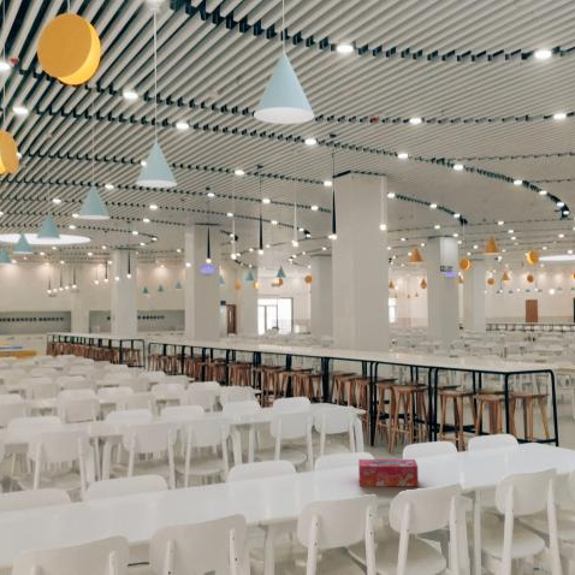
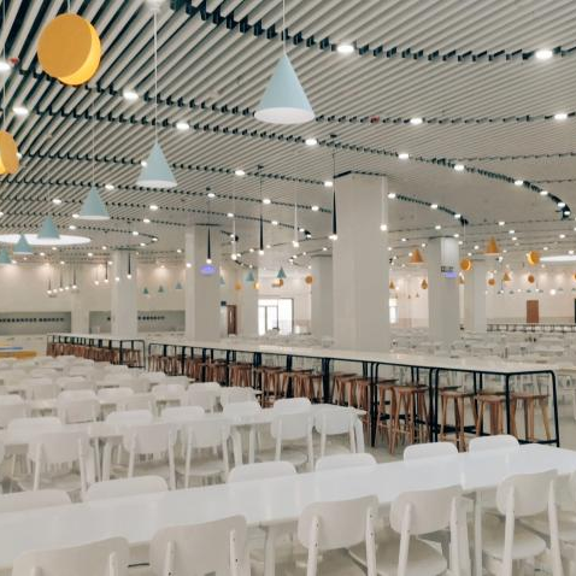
- tissue box [357,458,420,487]
